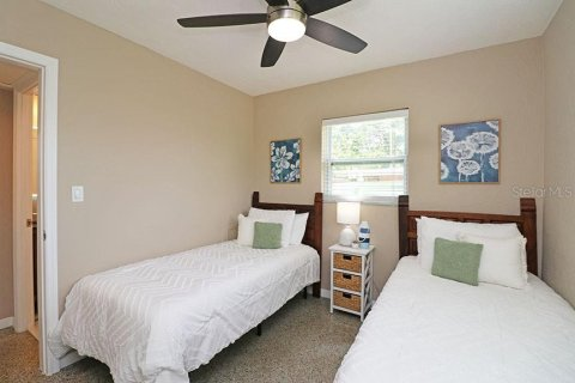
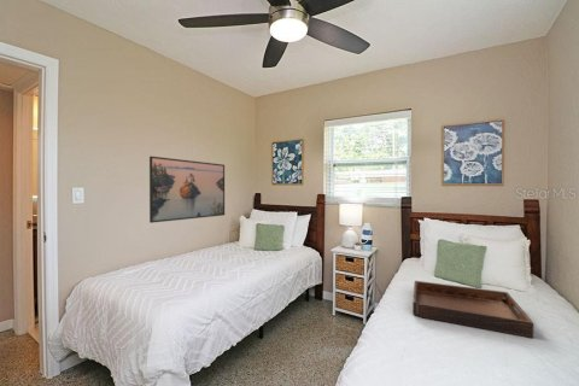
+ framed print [148,156,226,224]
+ serving tray [411,280,534,339]
